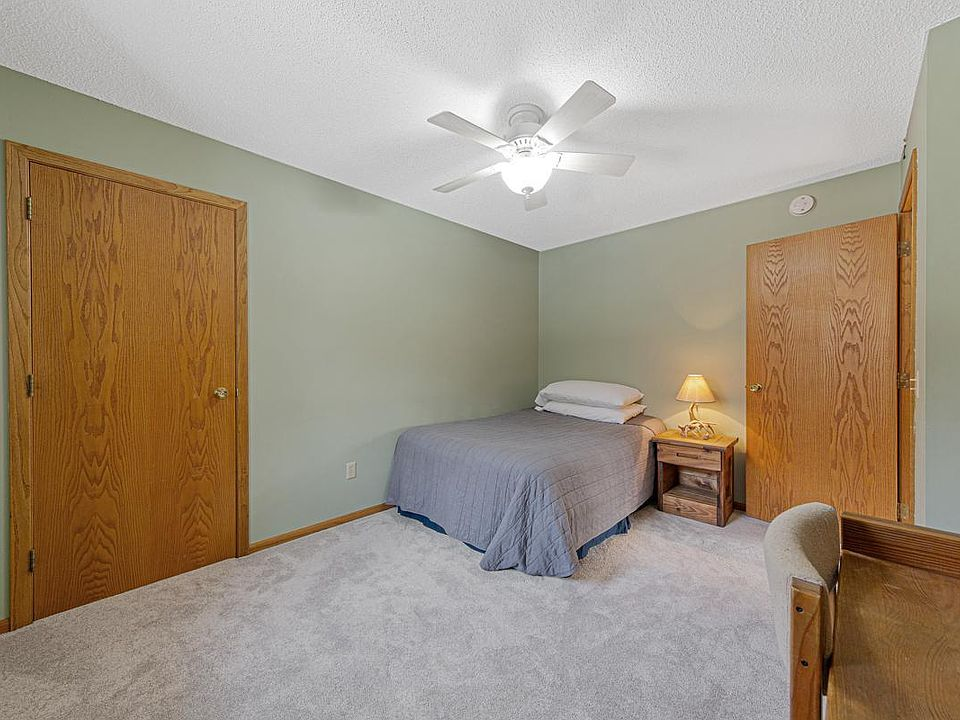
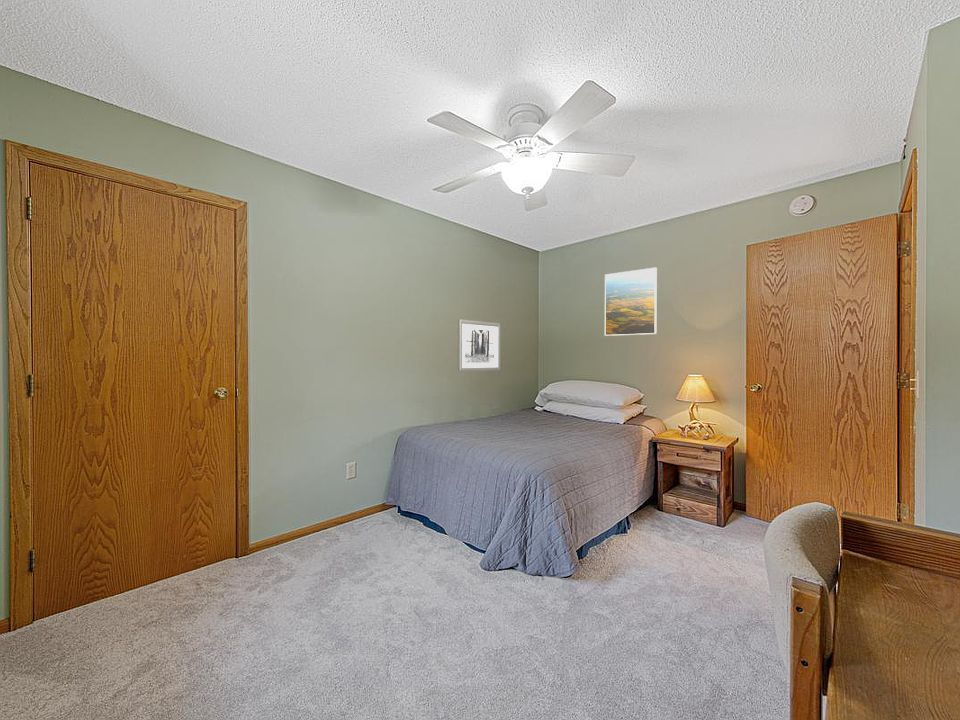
+ wall art [457,319,502,372]
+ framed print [604,266,658,337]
